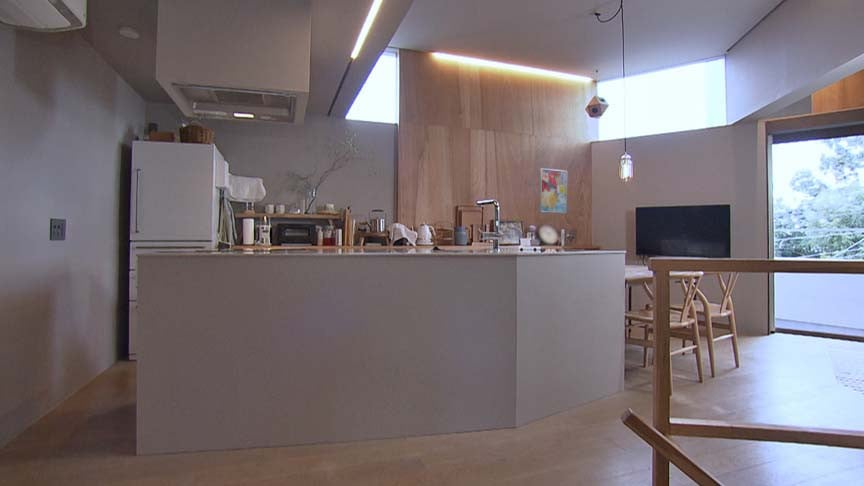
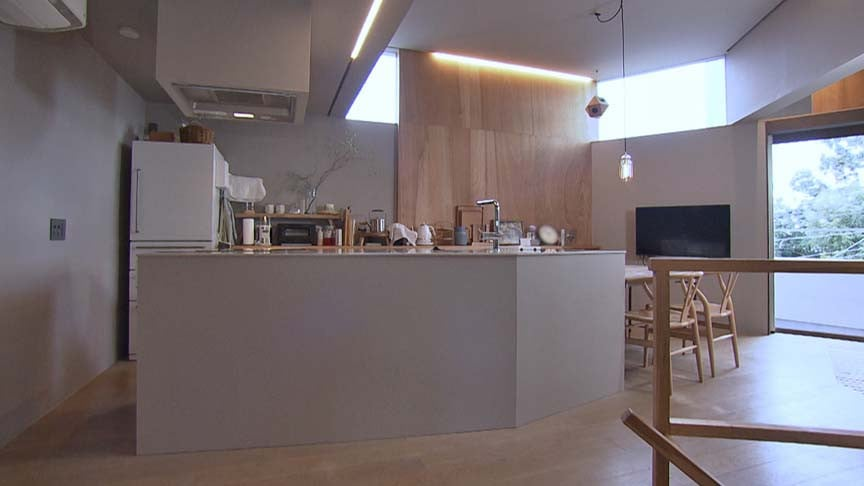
- wall art [539,167,568,214]
